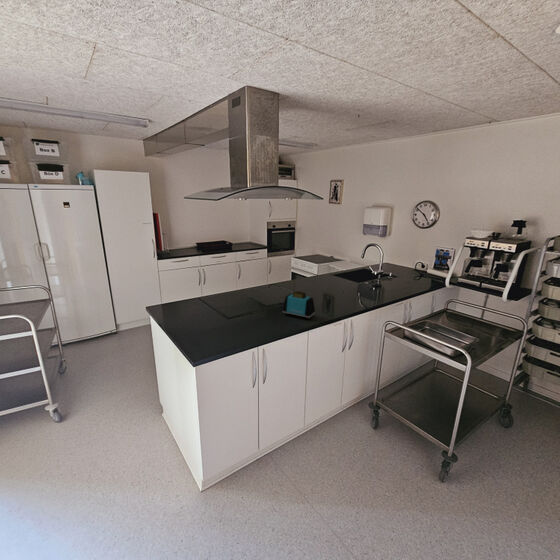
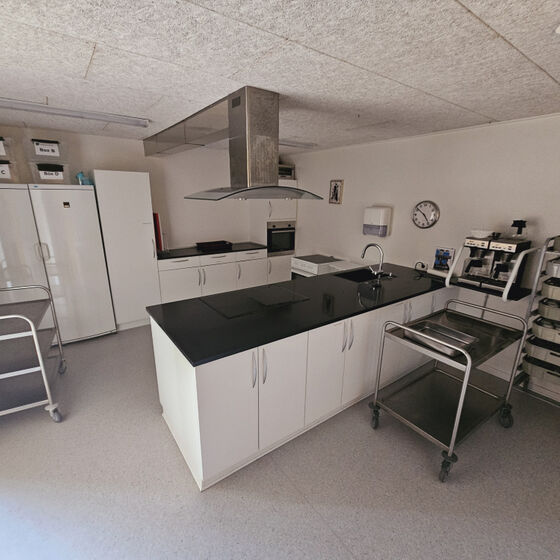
- toaster [281,290,316,320]
